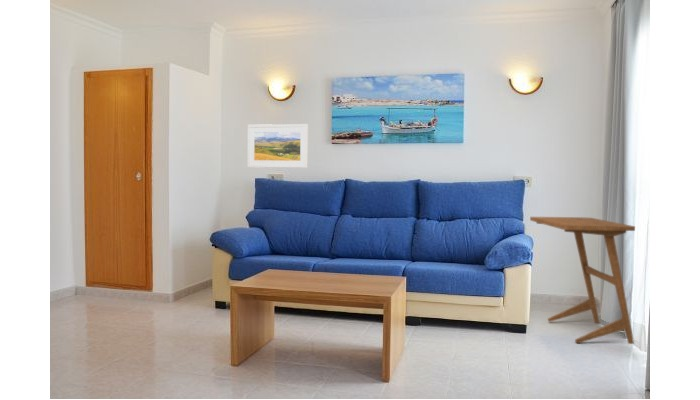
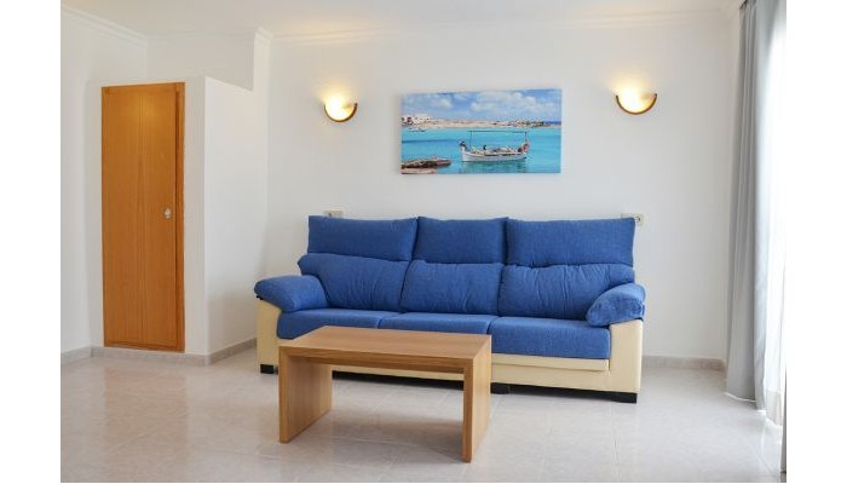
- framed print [247,123,309,169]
- side table [529,216,636,345]
